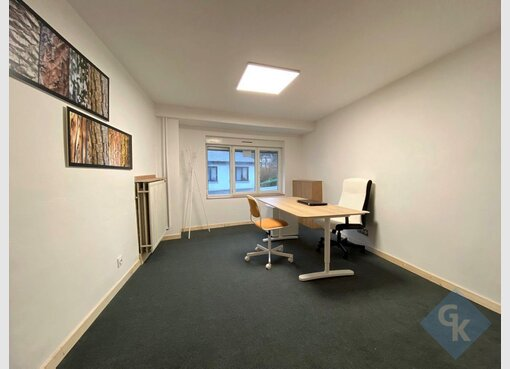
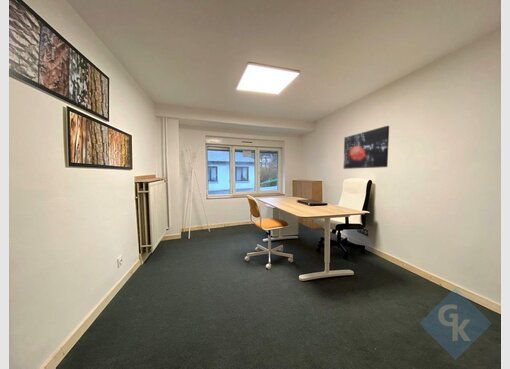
+ wall art [343,125,390,170]
